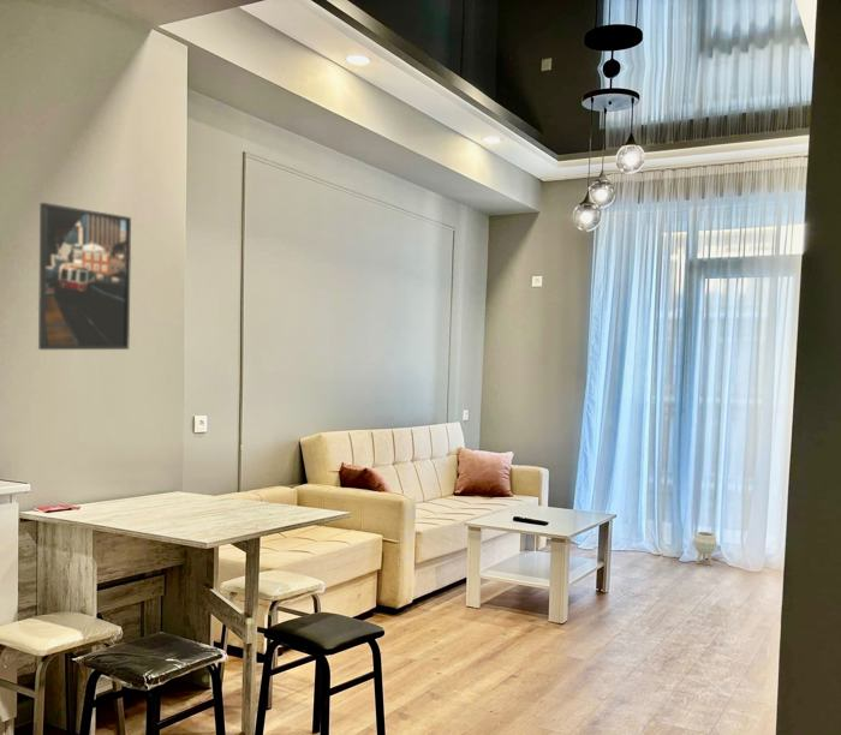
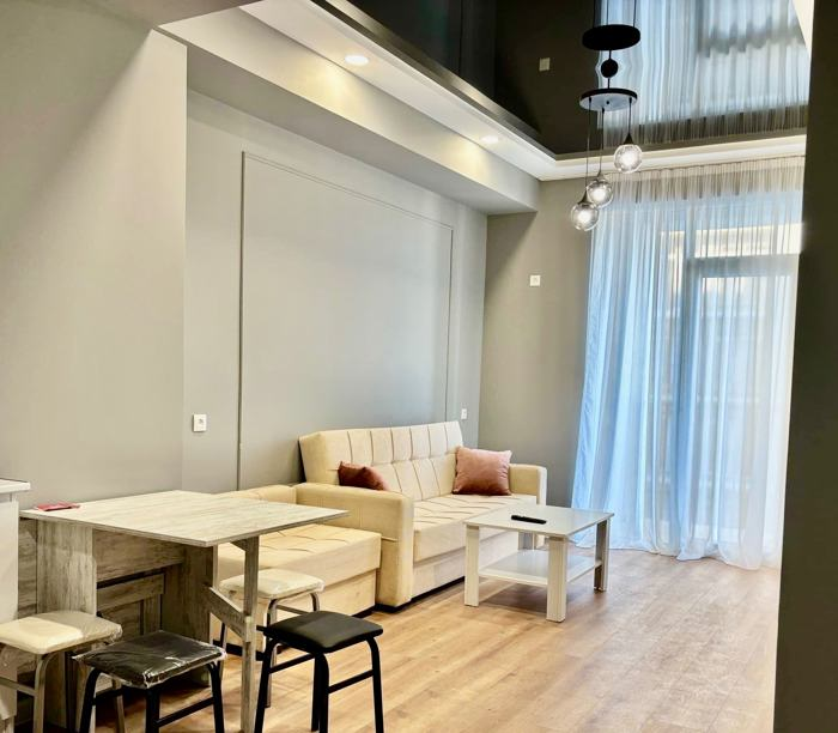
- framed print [37,202,132,351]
- planter [692,531,718,567]
